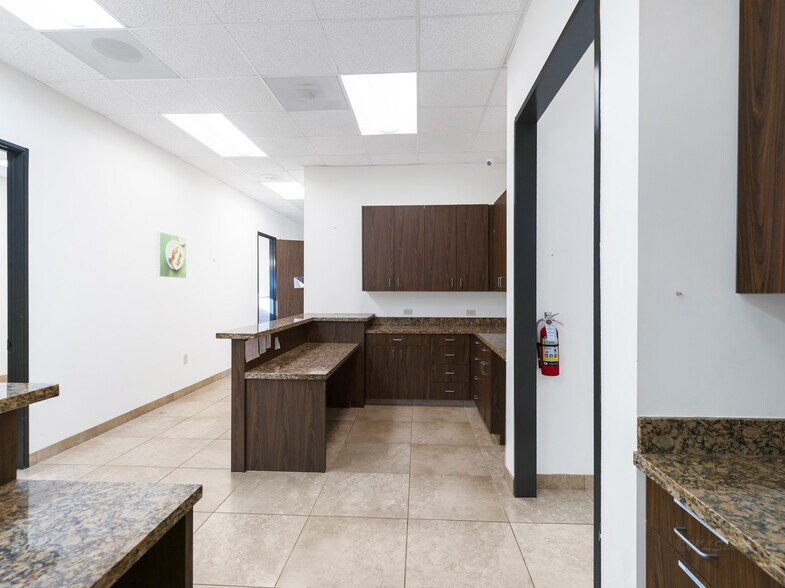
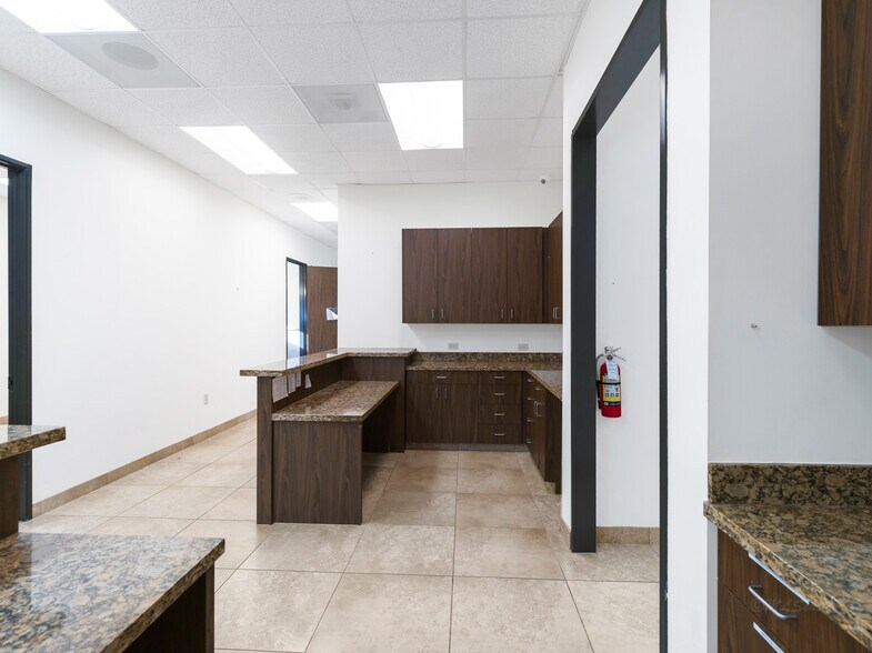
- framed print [155,230,188,280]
